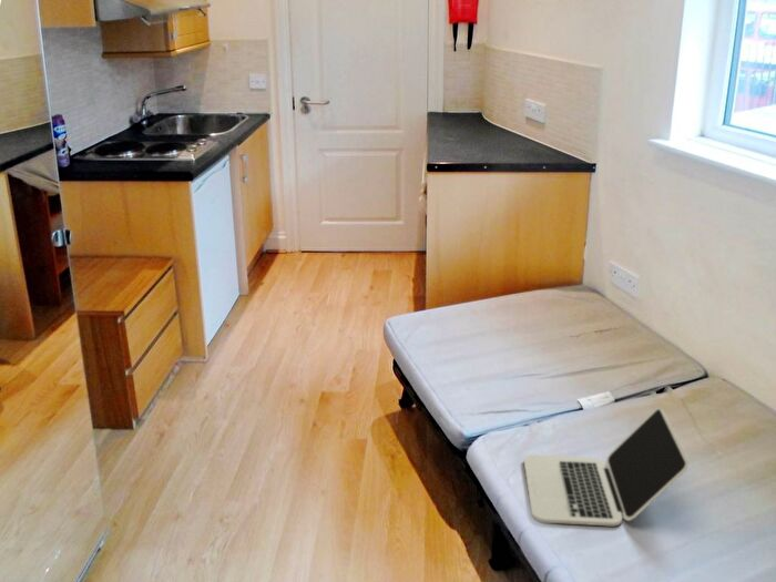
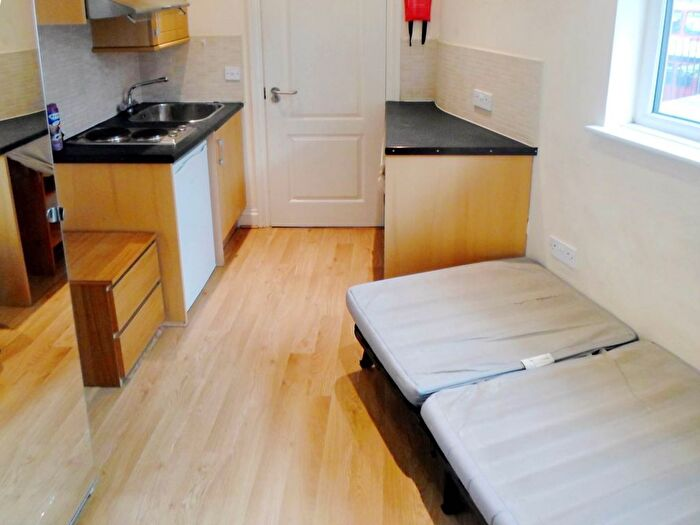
- laptop [523,407,690,527]
